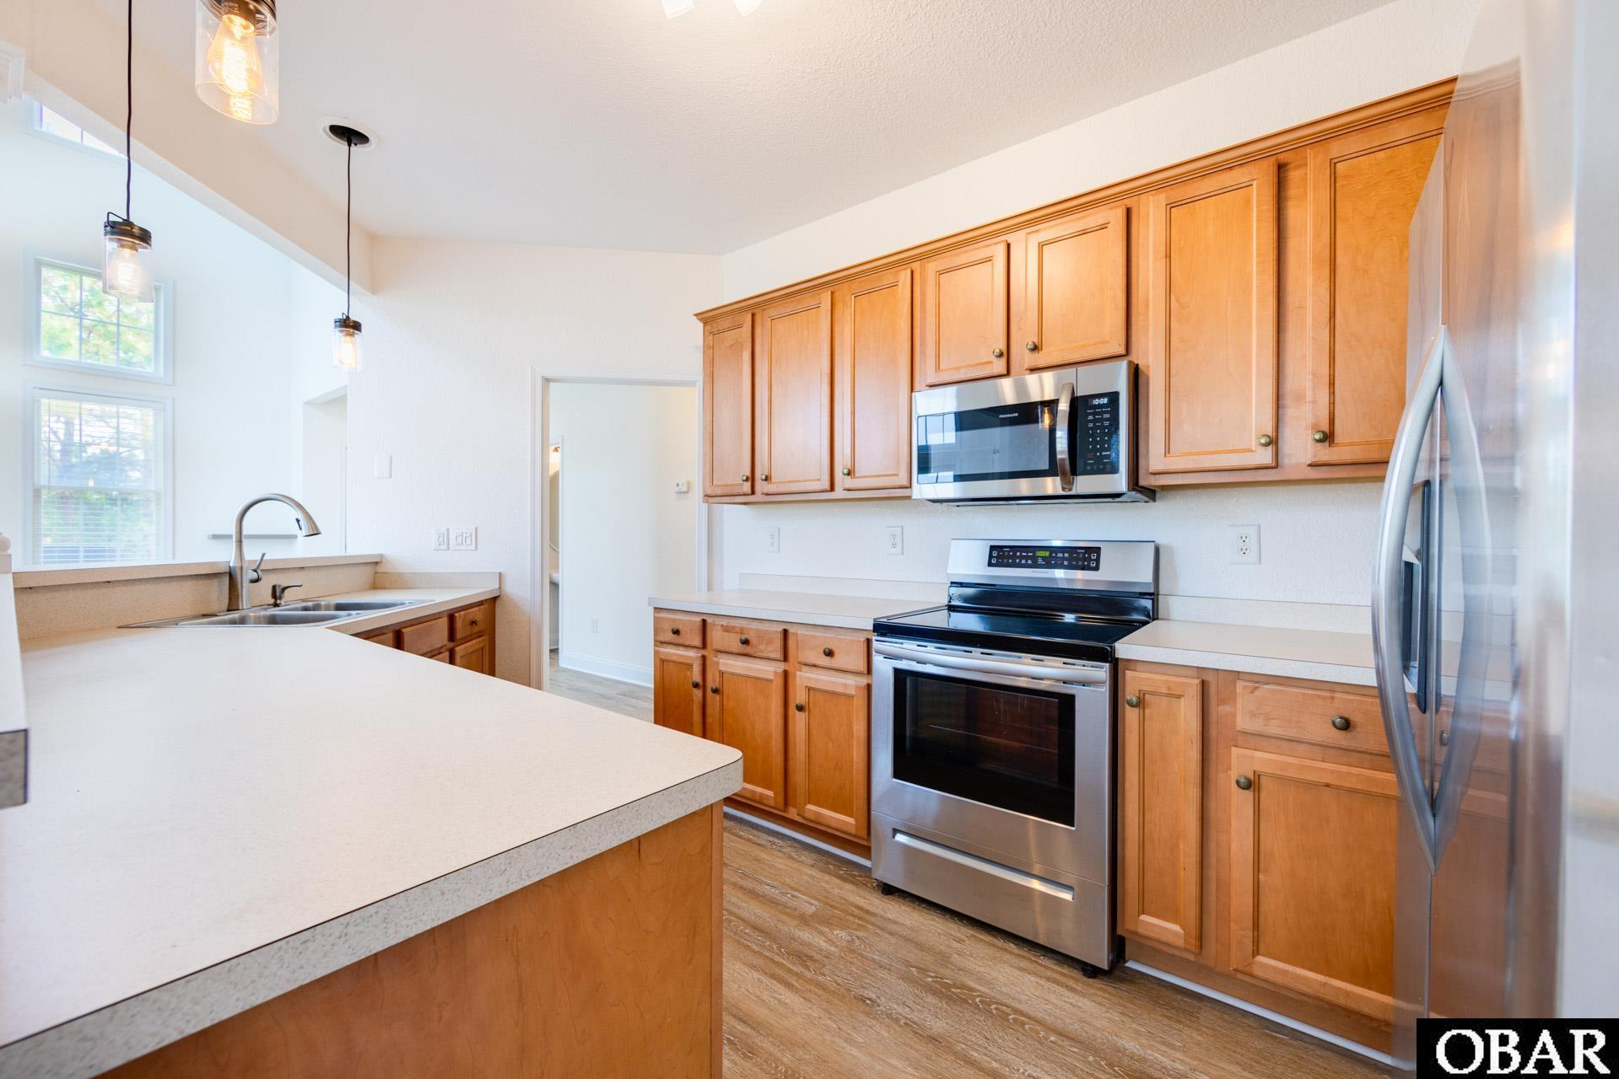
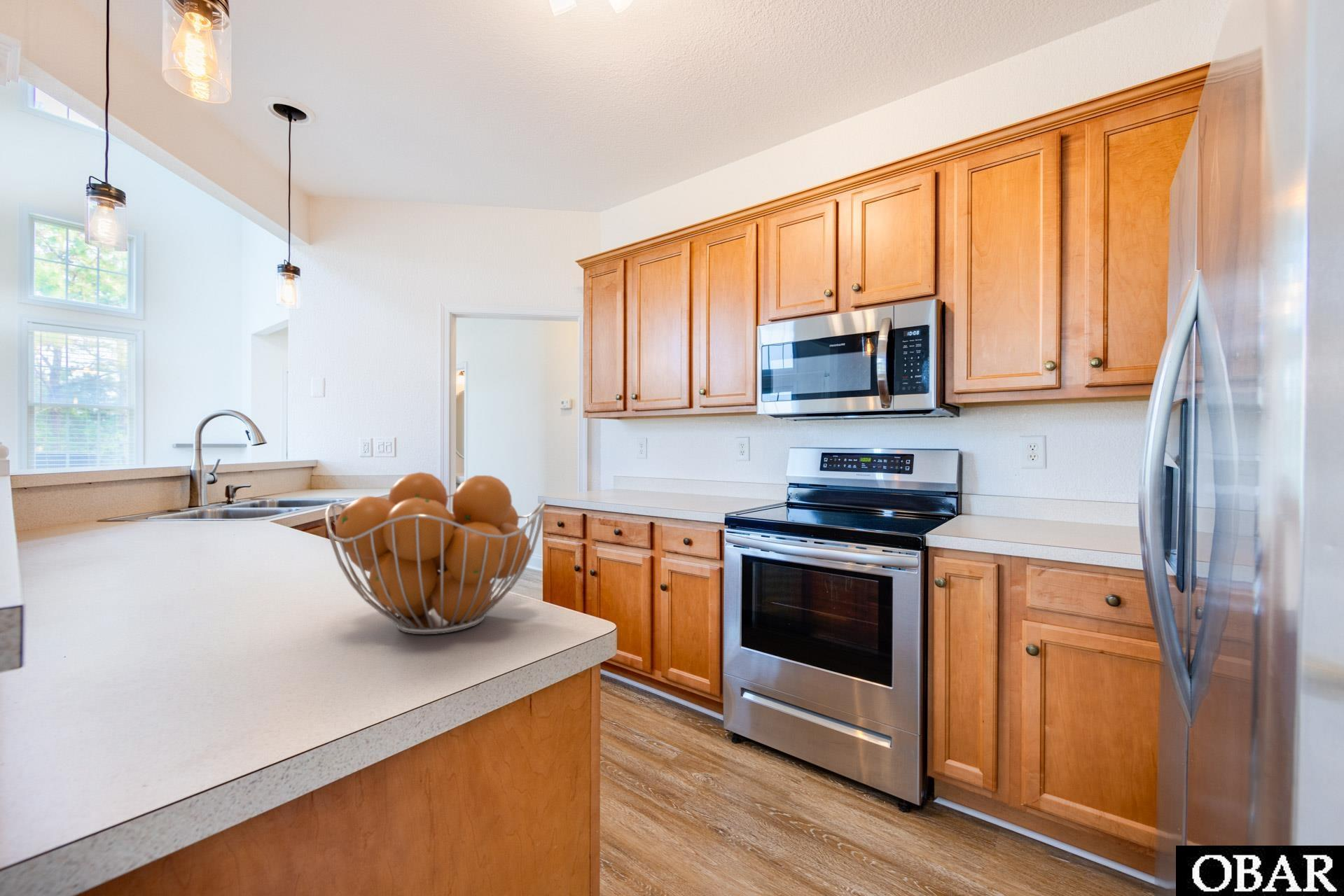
+ fruit basket [324,472,546,636]
